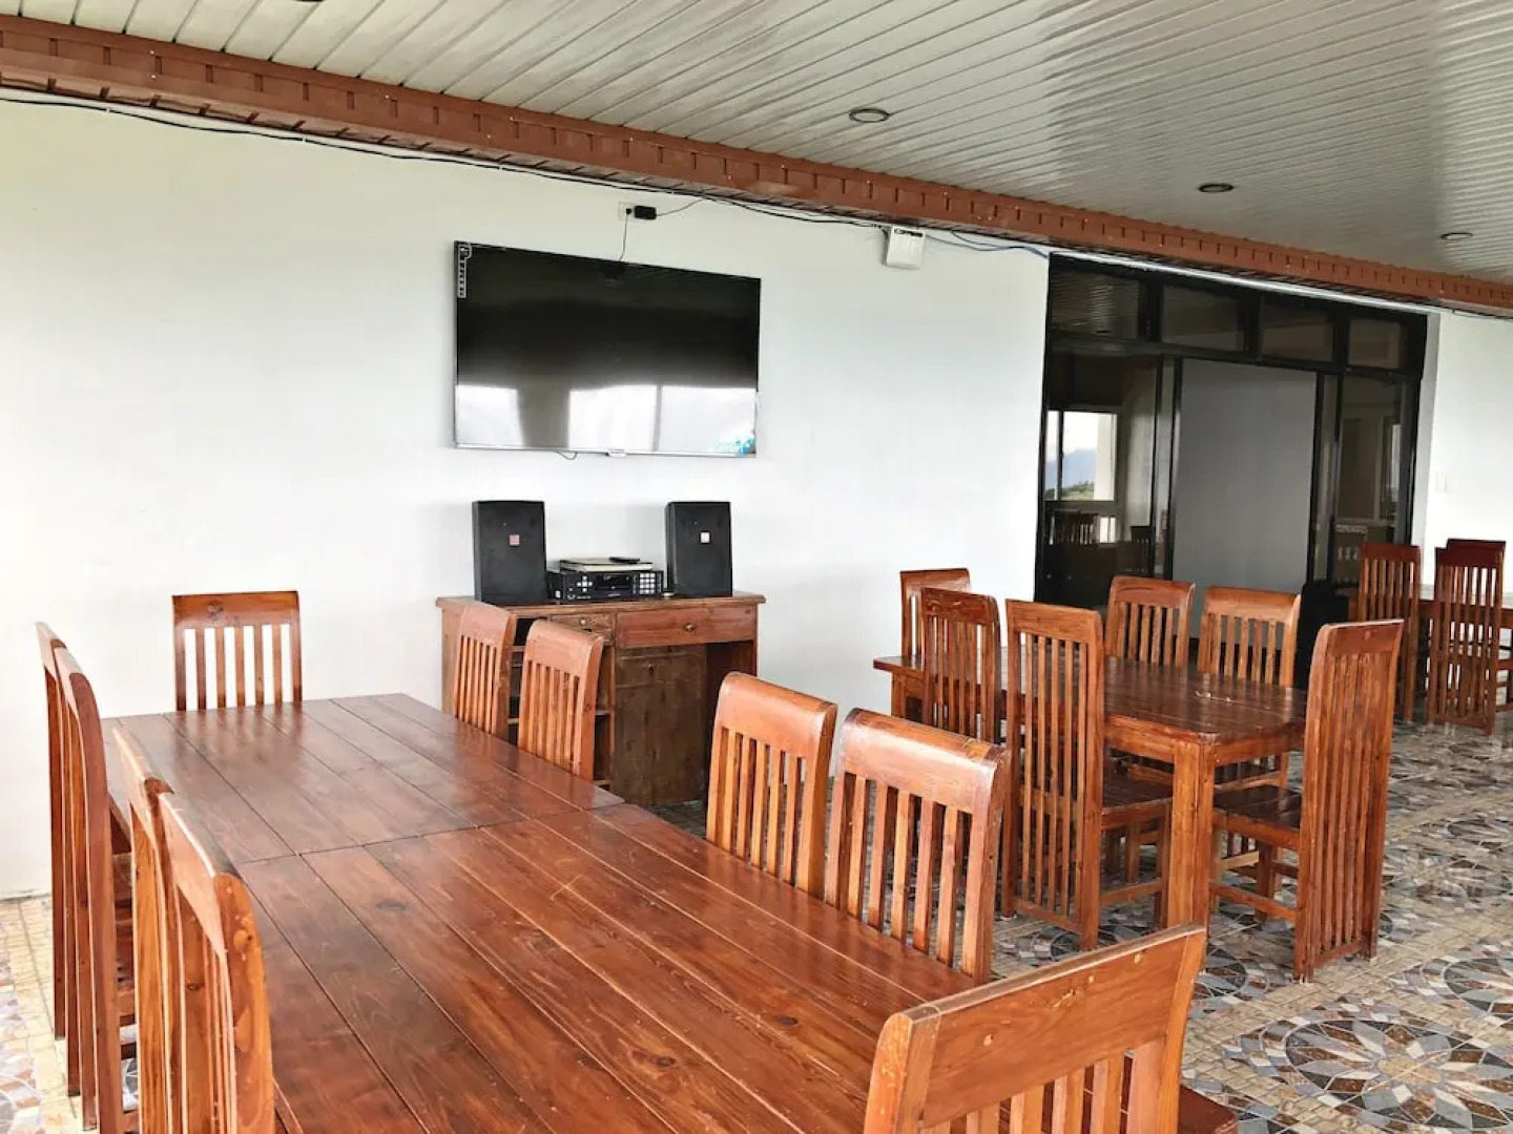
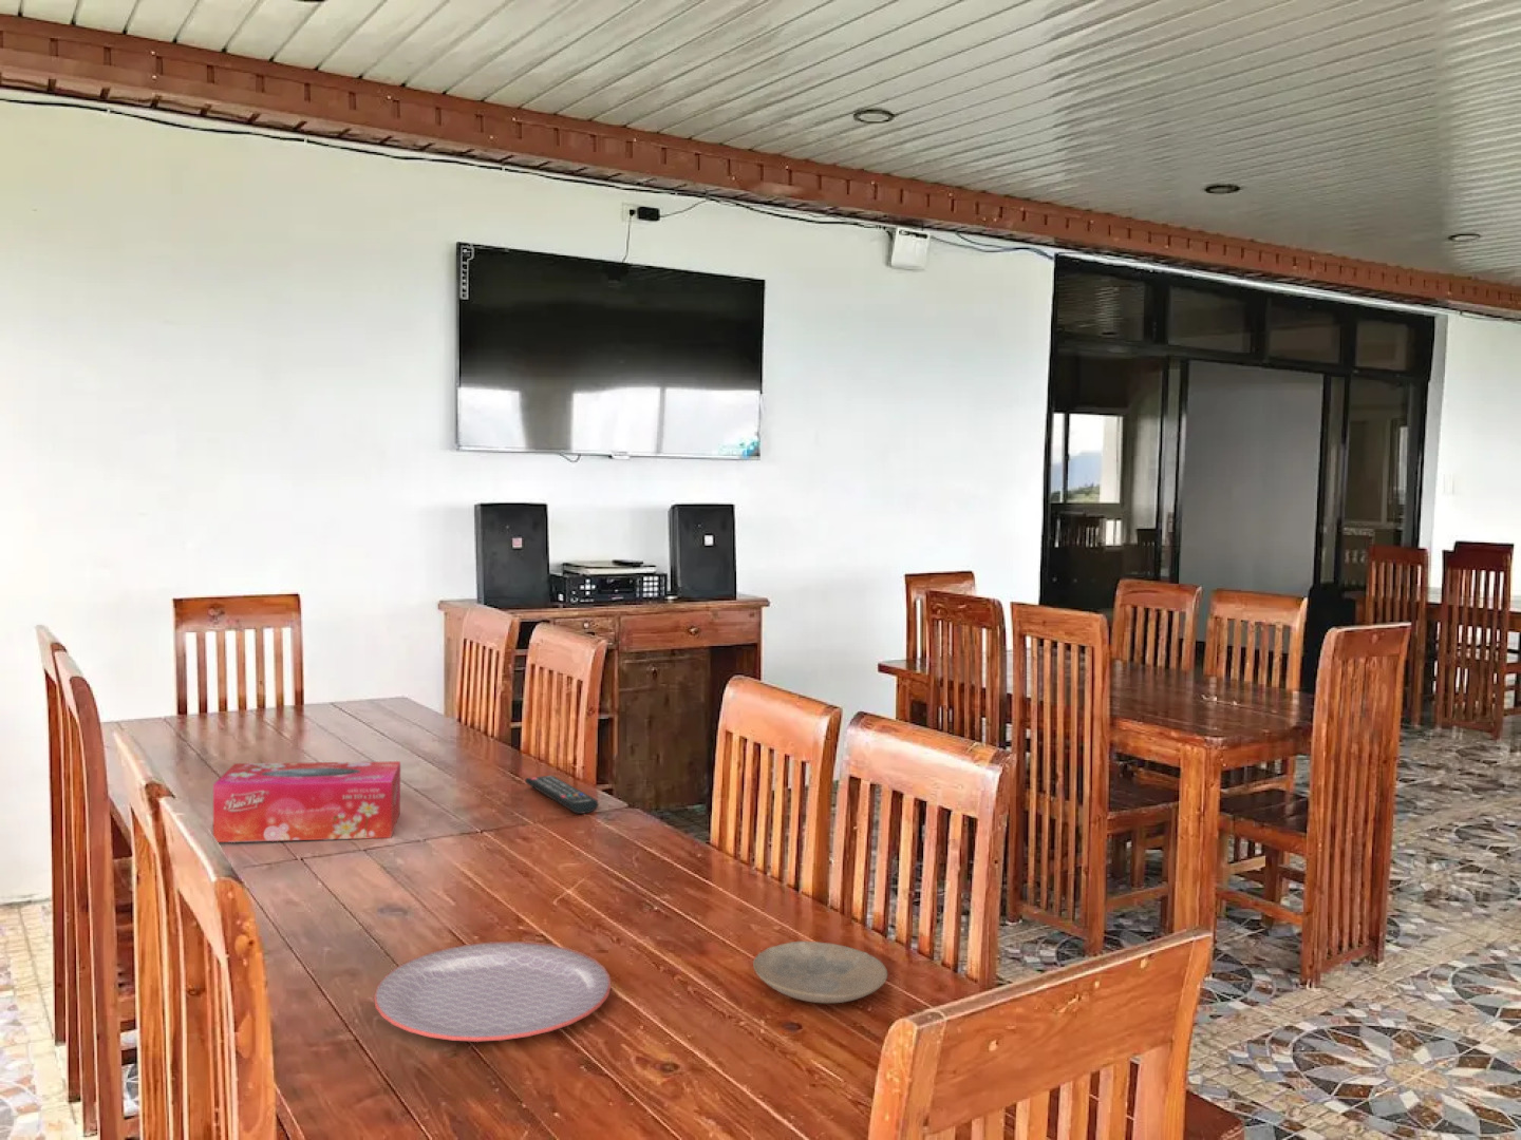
+ tissue box [212,760,401,843]
+ plate [752,940,889,1003]
+ remote control [523,775,599,815]
+ plate [372,940,613,1043]
